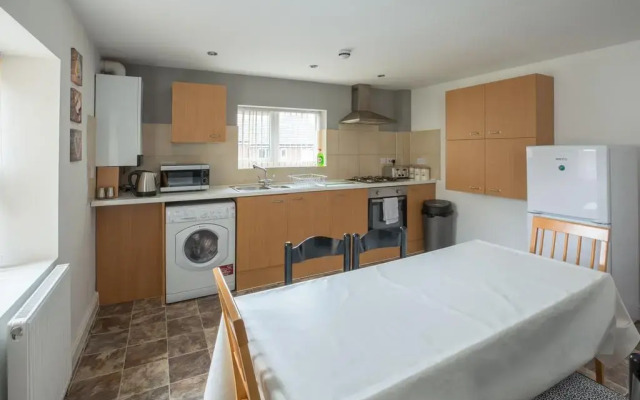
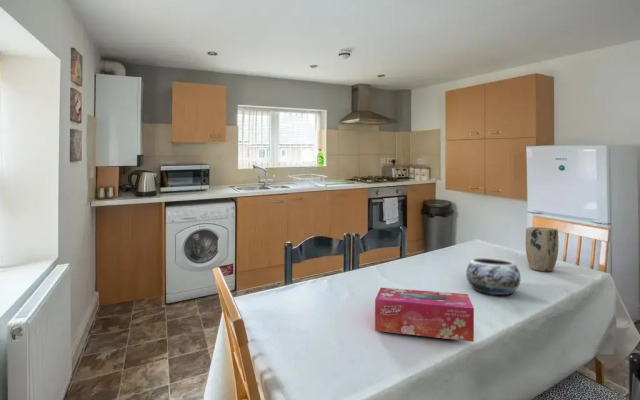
+ decorative bowl [465,257,521,296]
+ plant pot [525,226,559,272]
+ tissue box [374,287,475,343]
